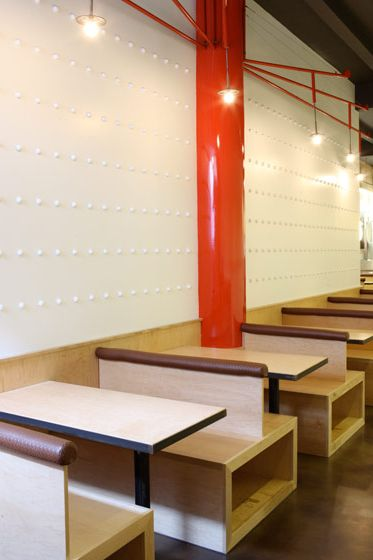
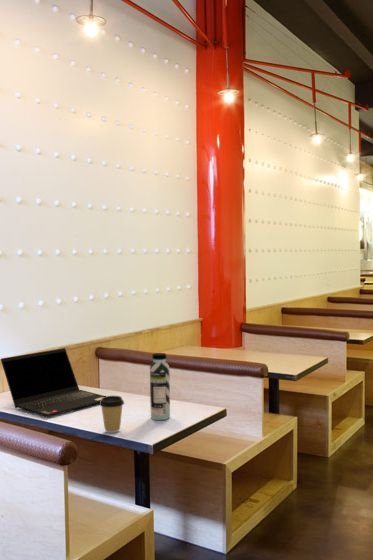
+ coffee cup [98,395,125,434]
+ laptop computer [0,347,107,418]
+ water bottle [149,352,171,421]
